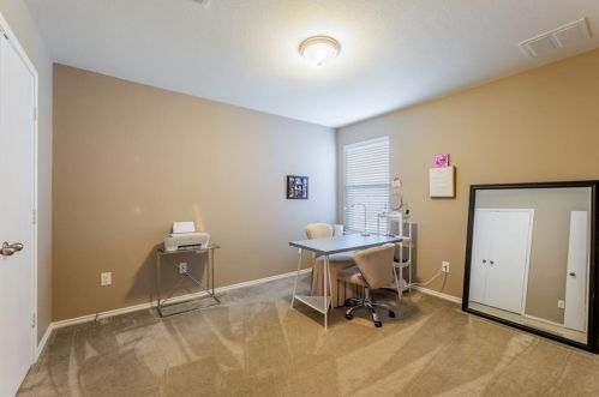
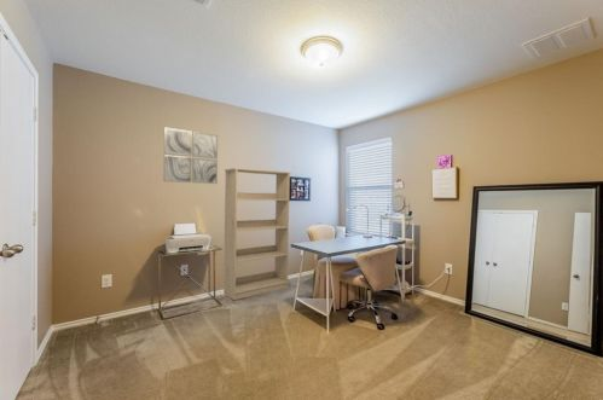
+ bookcase [222,167,291,302]
+ wall art [162,126,219,185]
